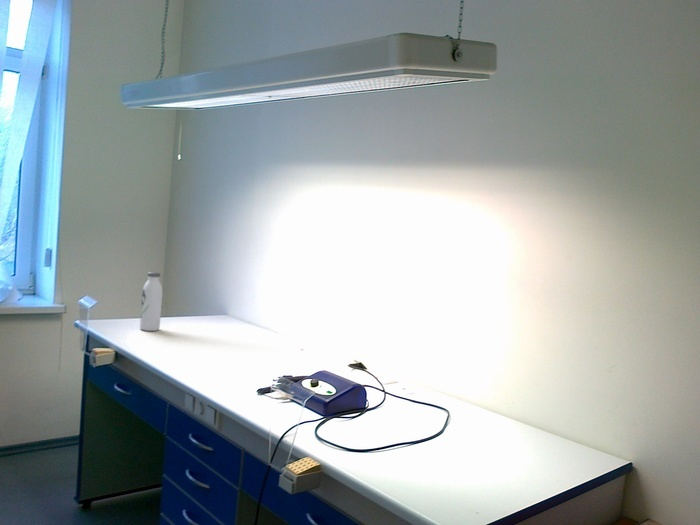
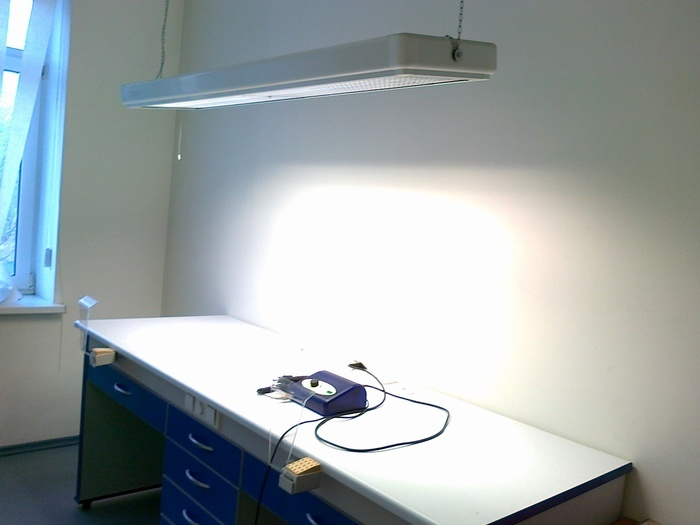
- water bottle [139,271,163,332]
